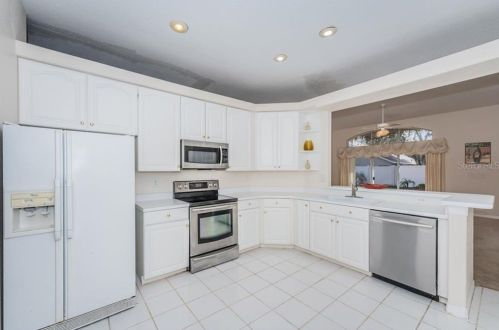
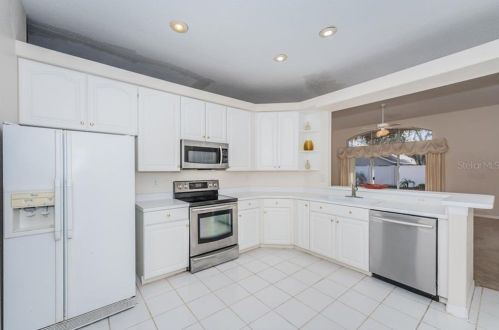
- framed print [464,141,492,165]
